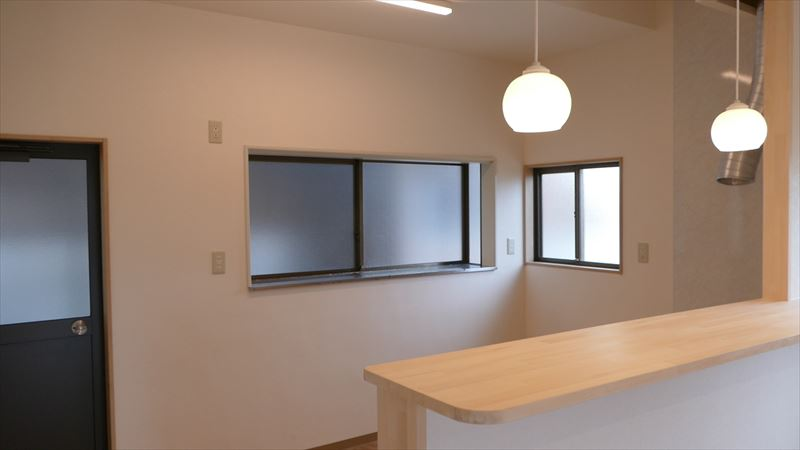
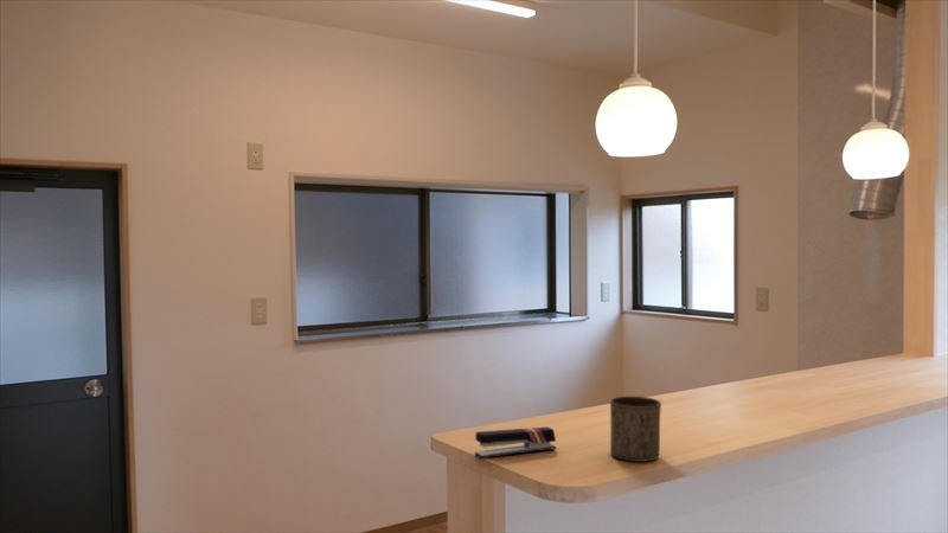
+ stapler [474,426,557,460]
+ cup [609,396,662,463]
